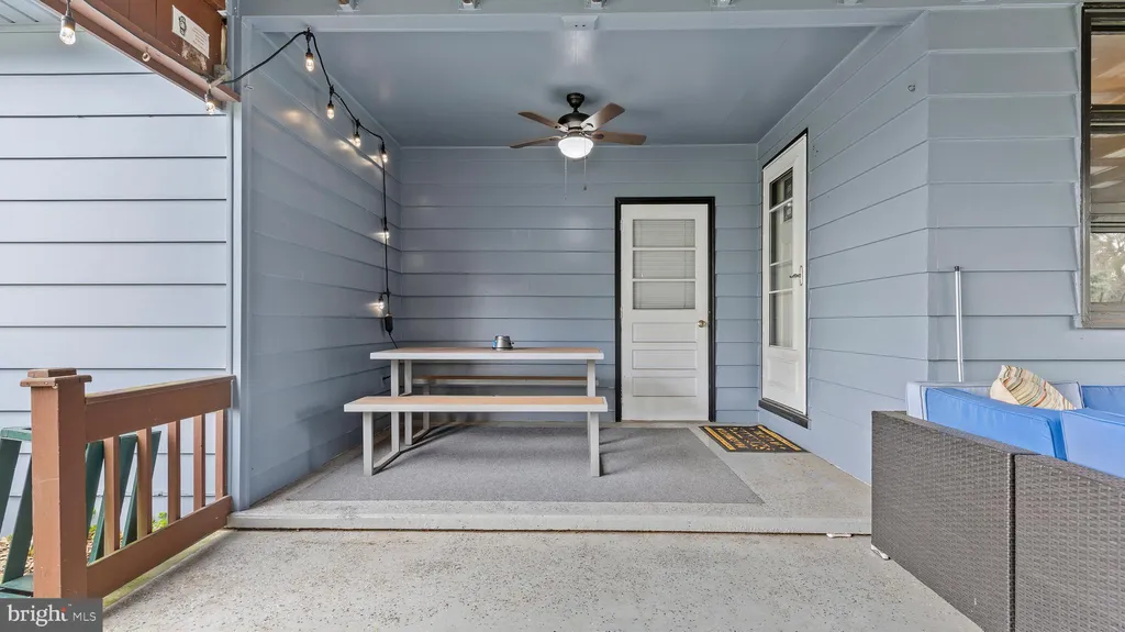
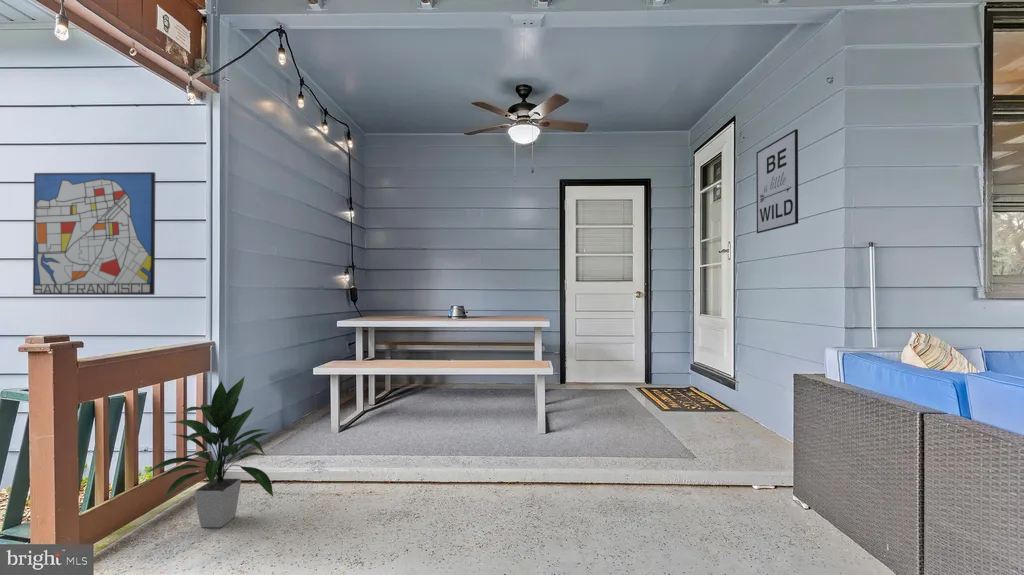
+ indoor plant [143,375,274,529]
+ wall art [32,171,156,296]
+ wall art [755,128,799,234]
